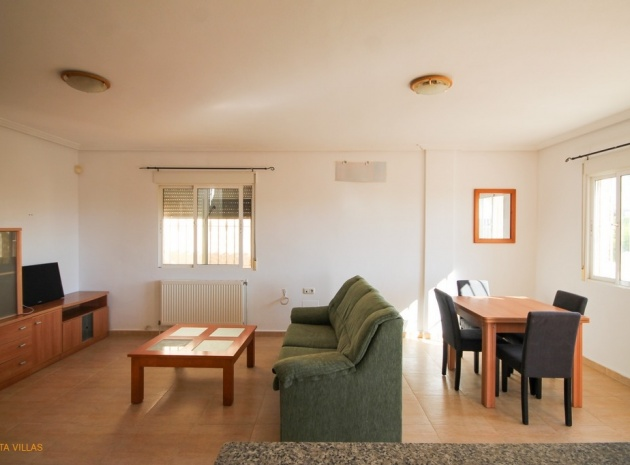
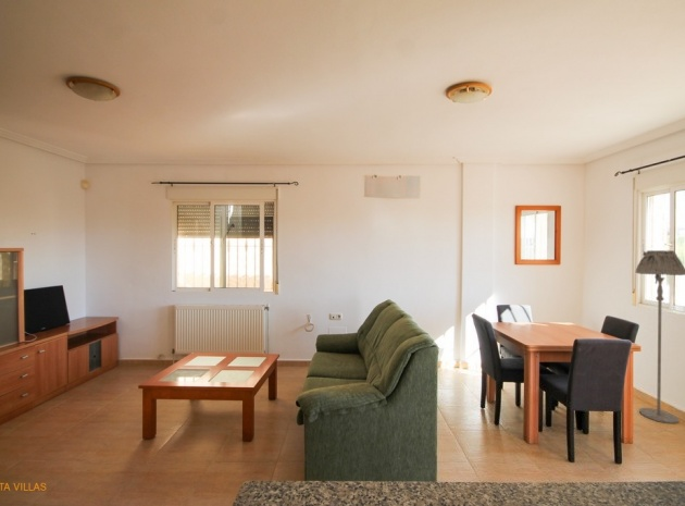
+ floor lamp [635,249,685,424]
